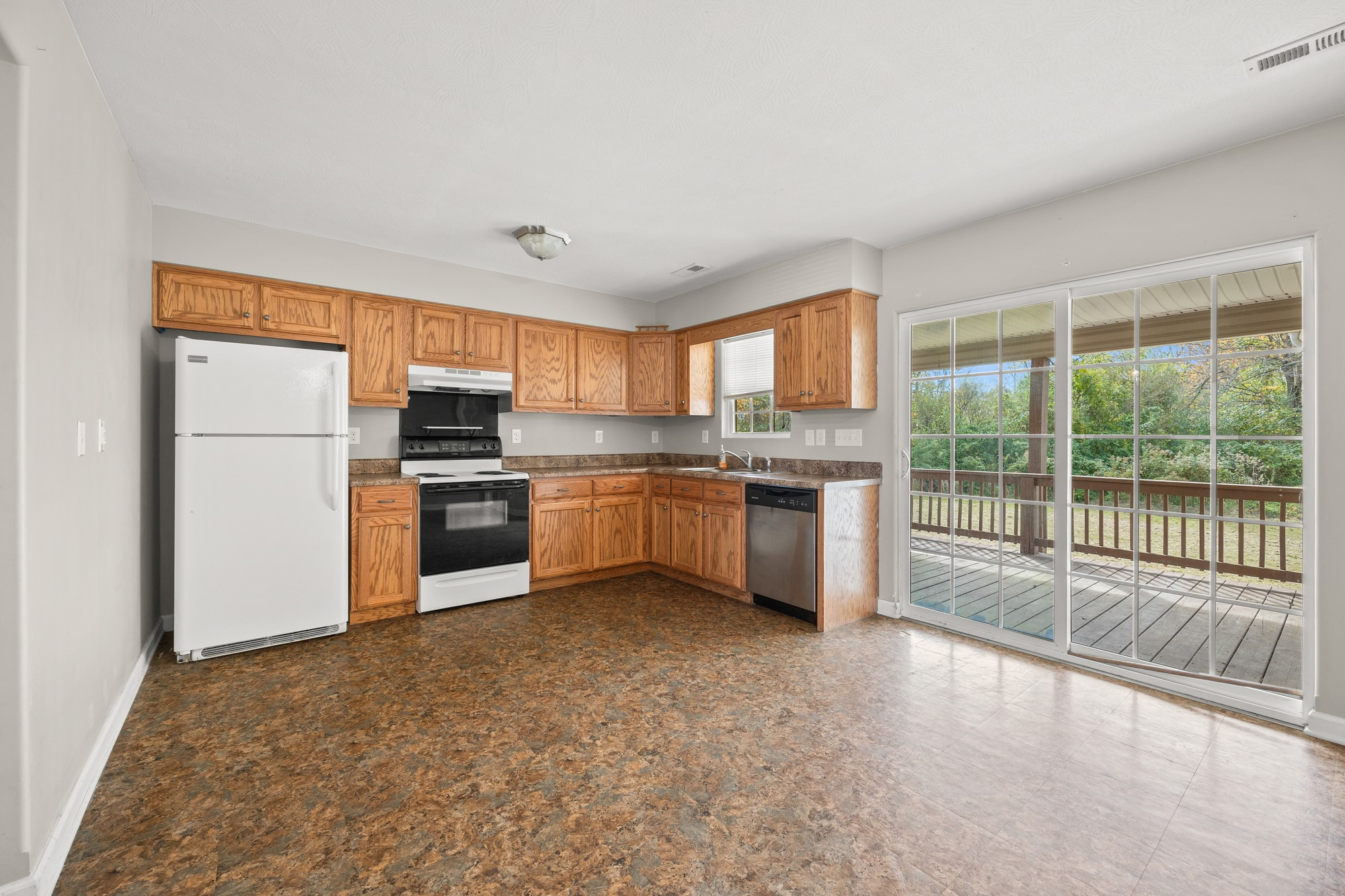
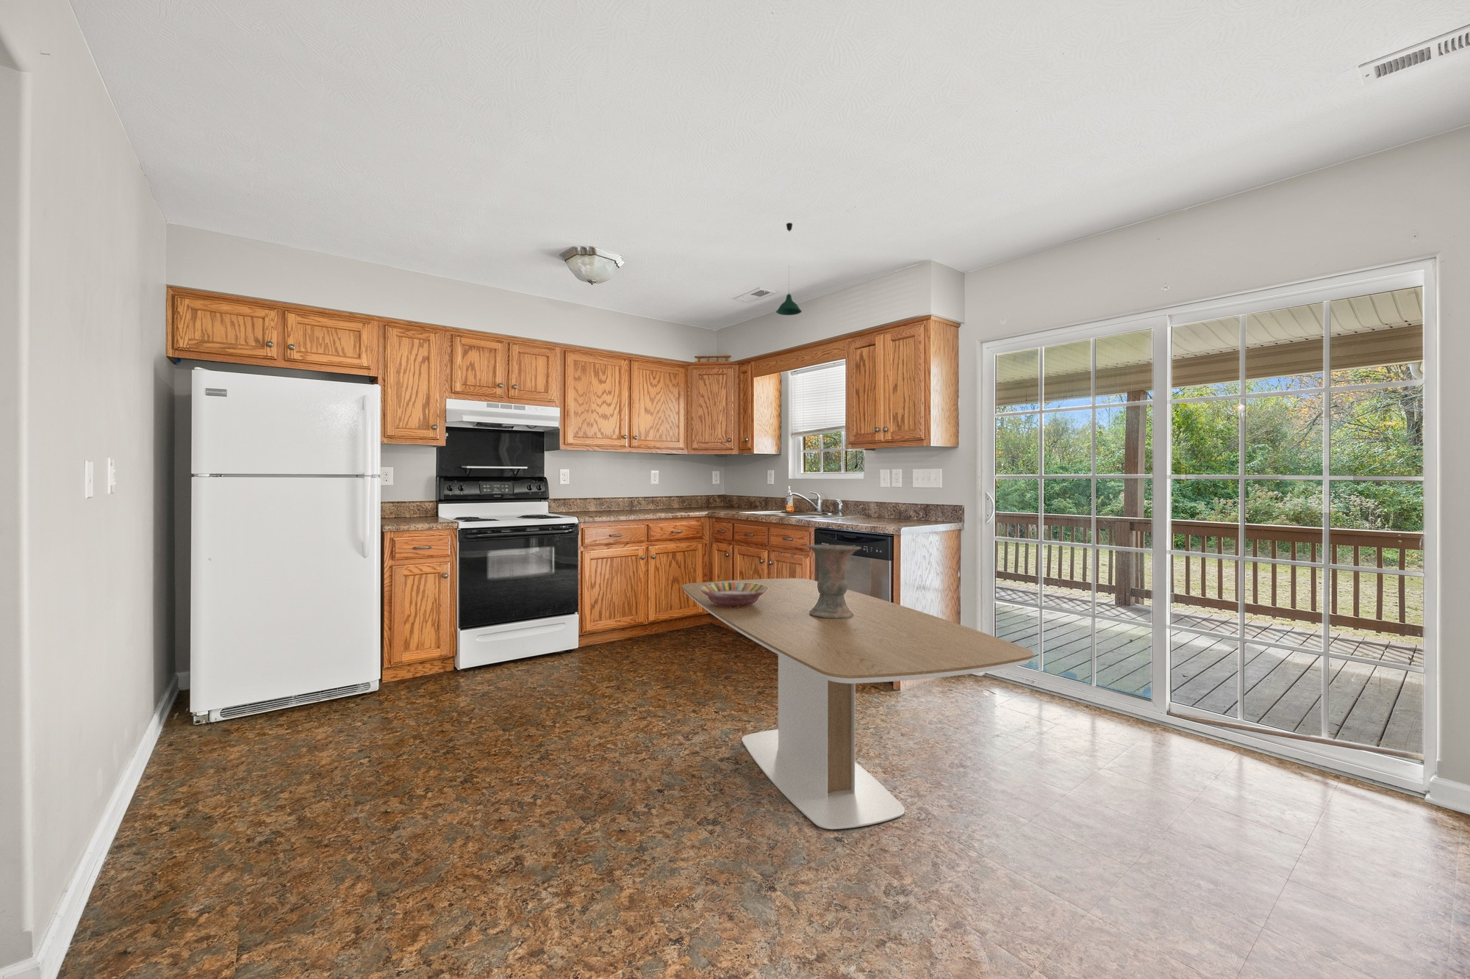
+ dining table [681,577,1035,830]
+ vase [807,544,862,618]
+ pendant light [775,222,802,316]
+ serving bowl [699,582,768,609]
